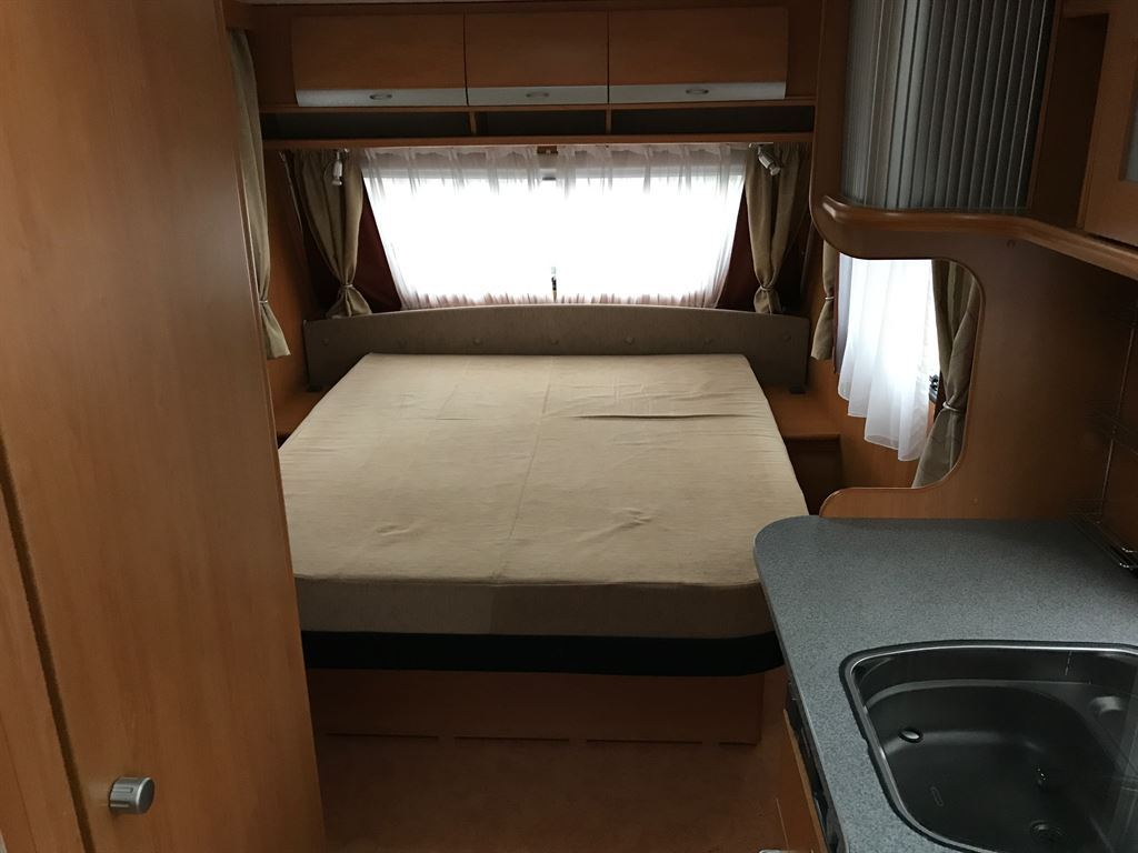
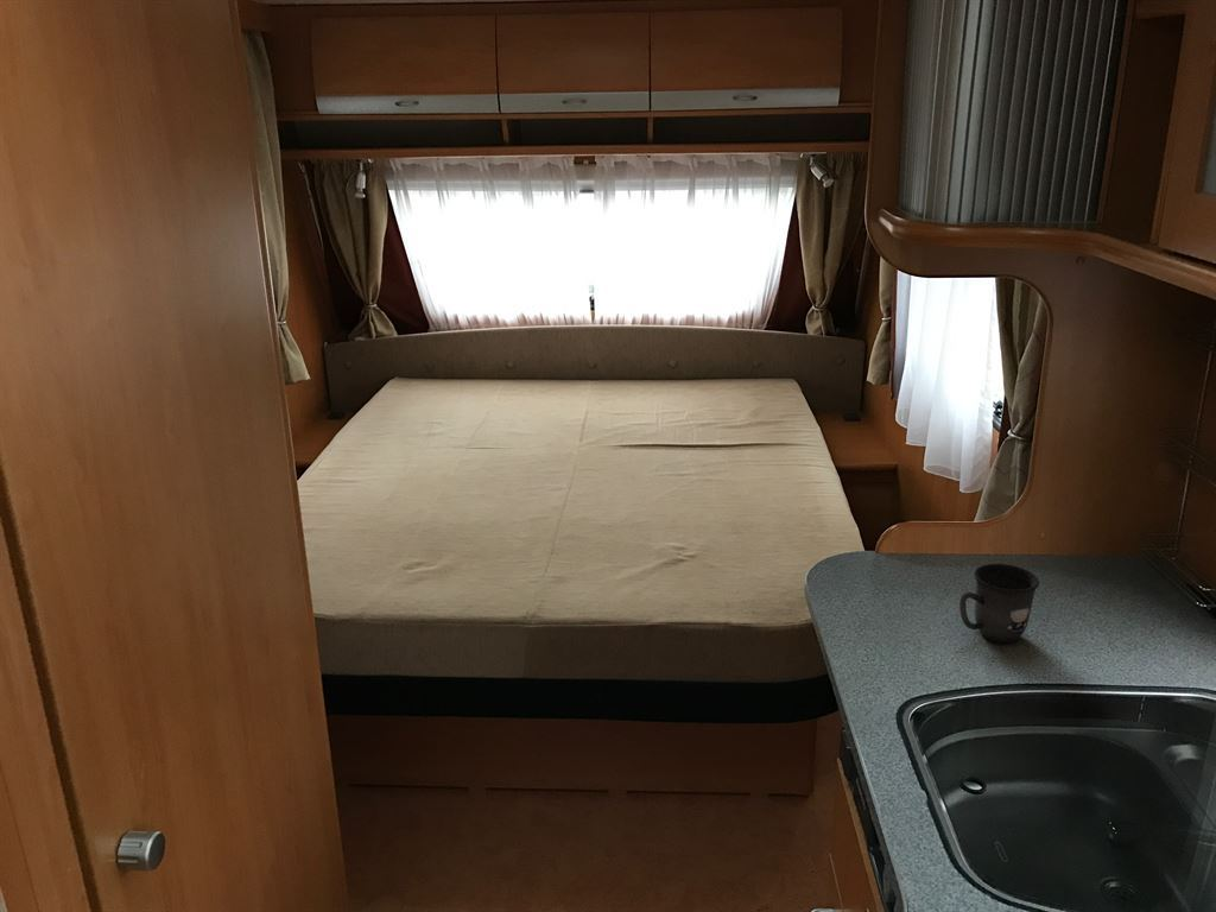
+ mug [958,563,1040,644]
